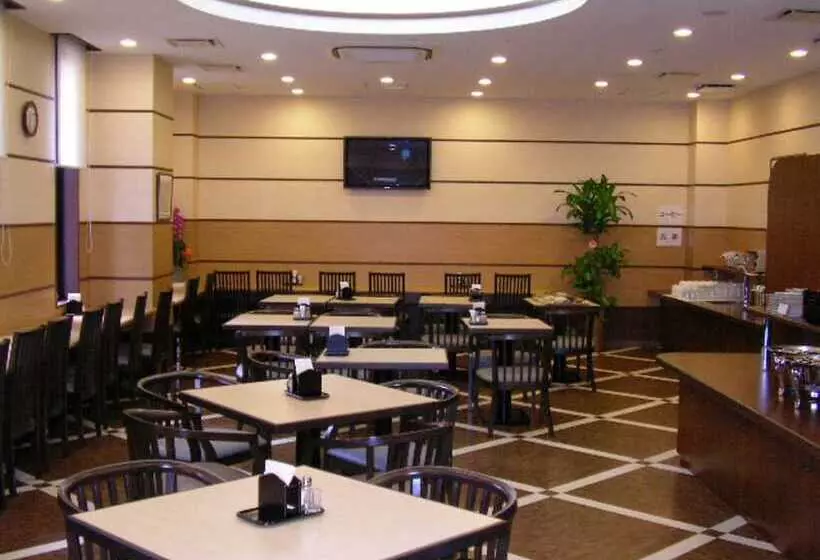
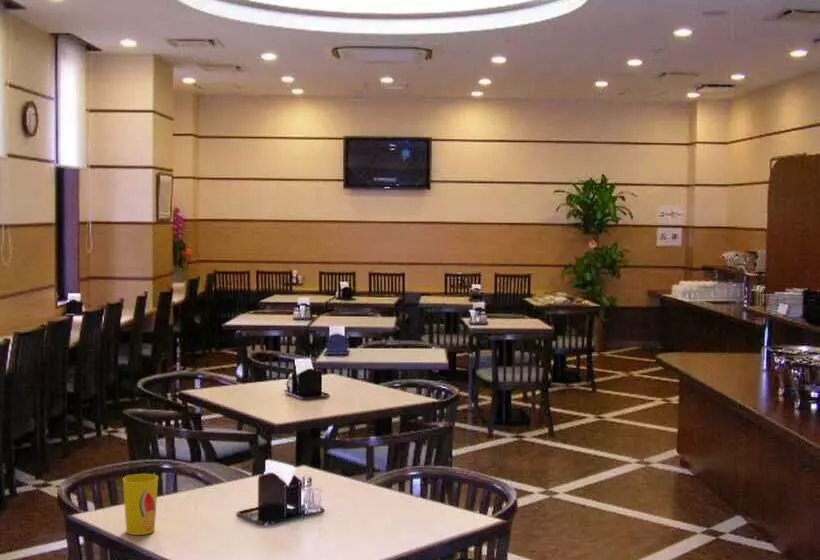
+ cup [122,473,159,536]
